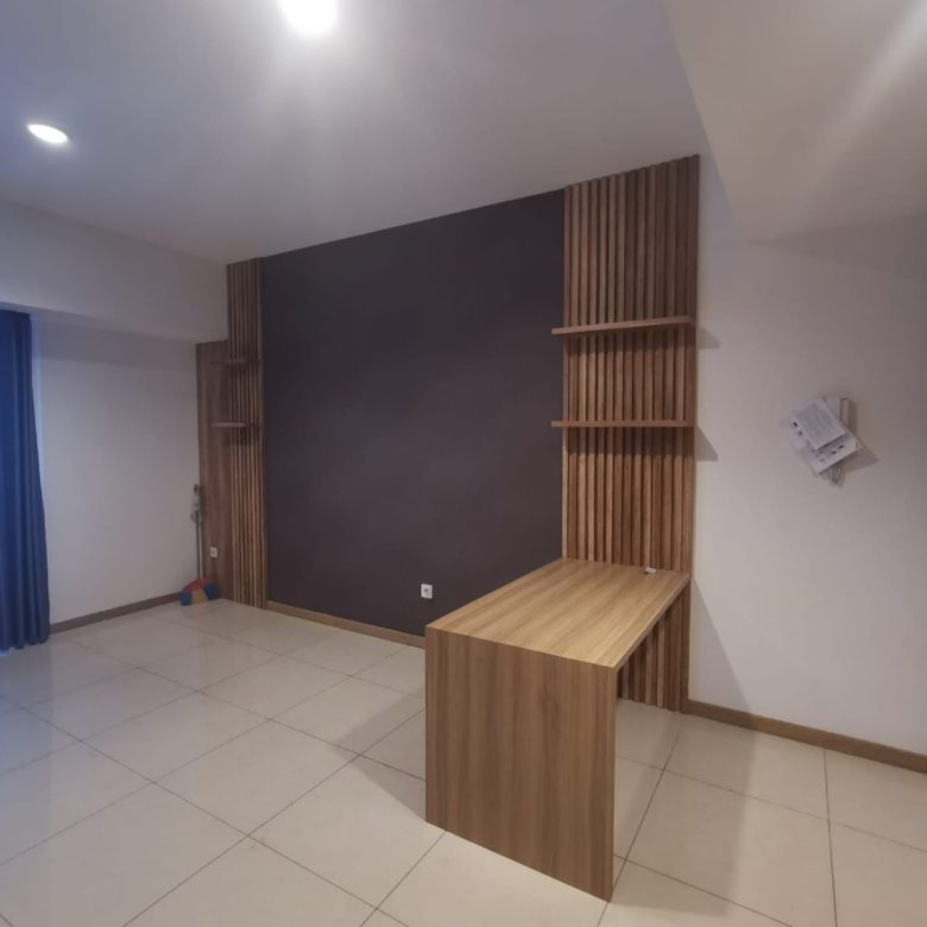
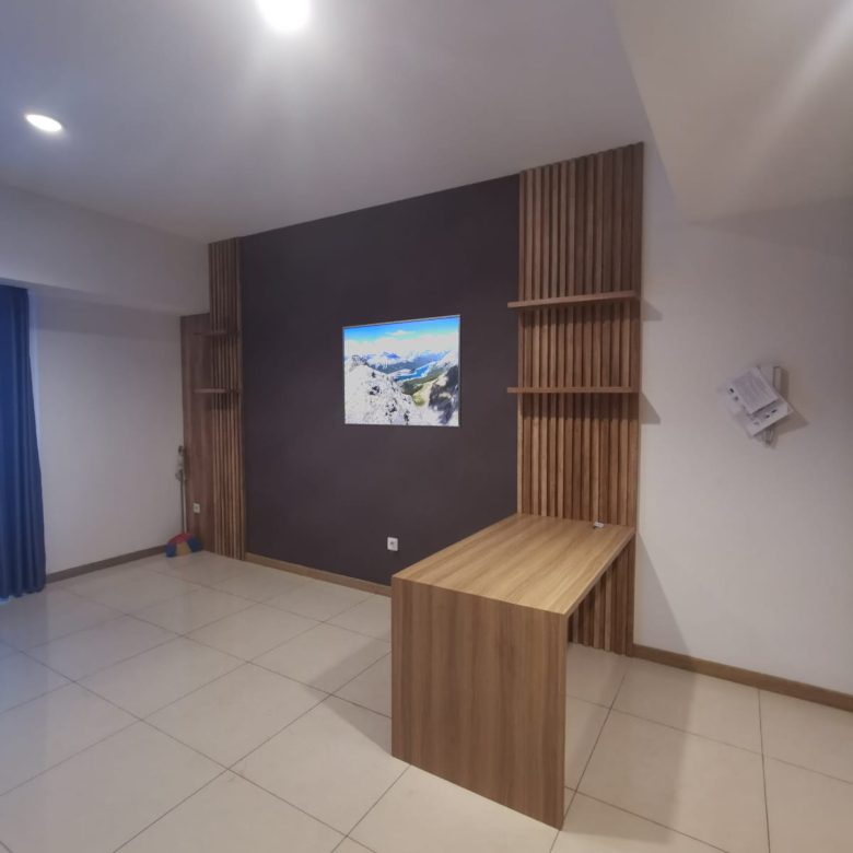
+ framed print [341,314,463,429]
